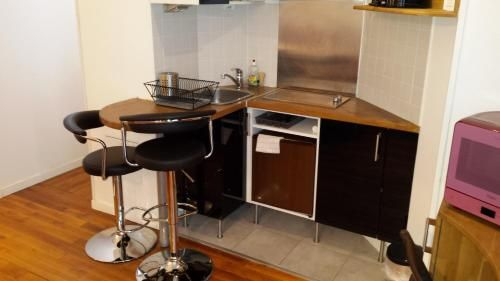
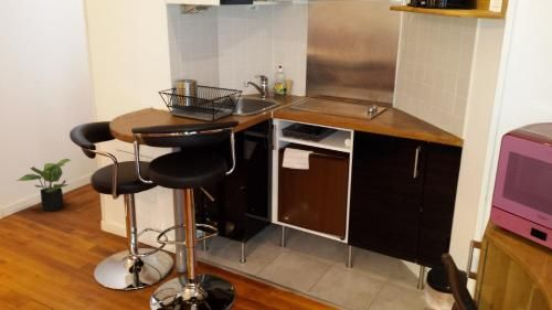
+ potted plant [15,158,72,212]
